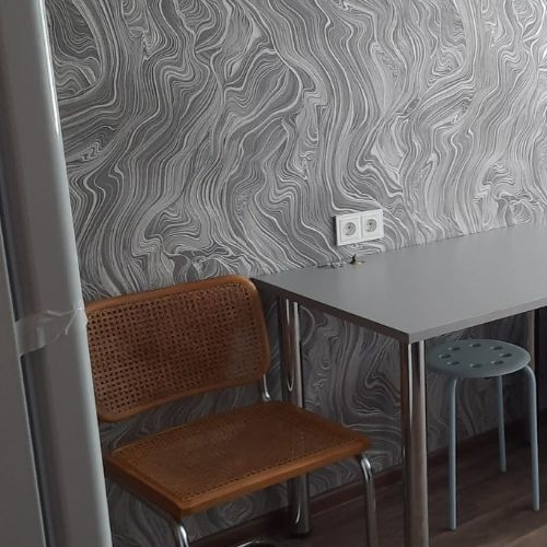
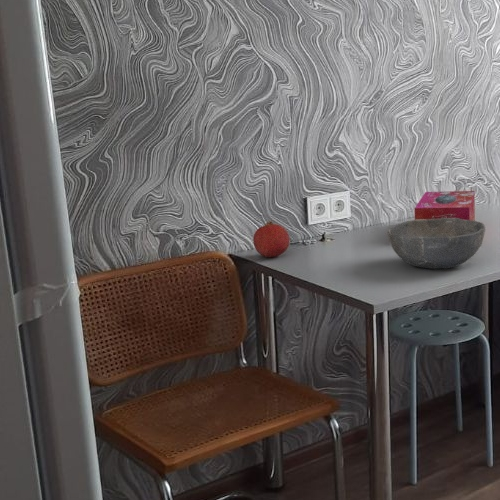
+ tissue box [414,190,476,221]
+ fruit [252,220,291,258]
+ bowl [387,218,486,270]
